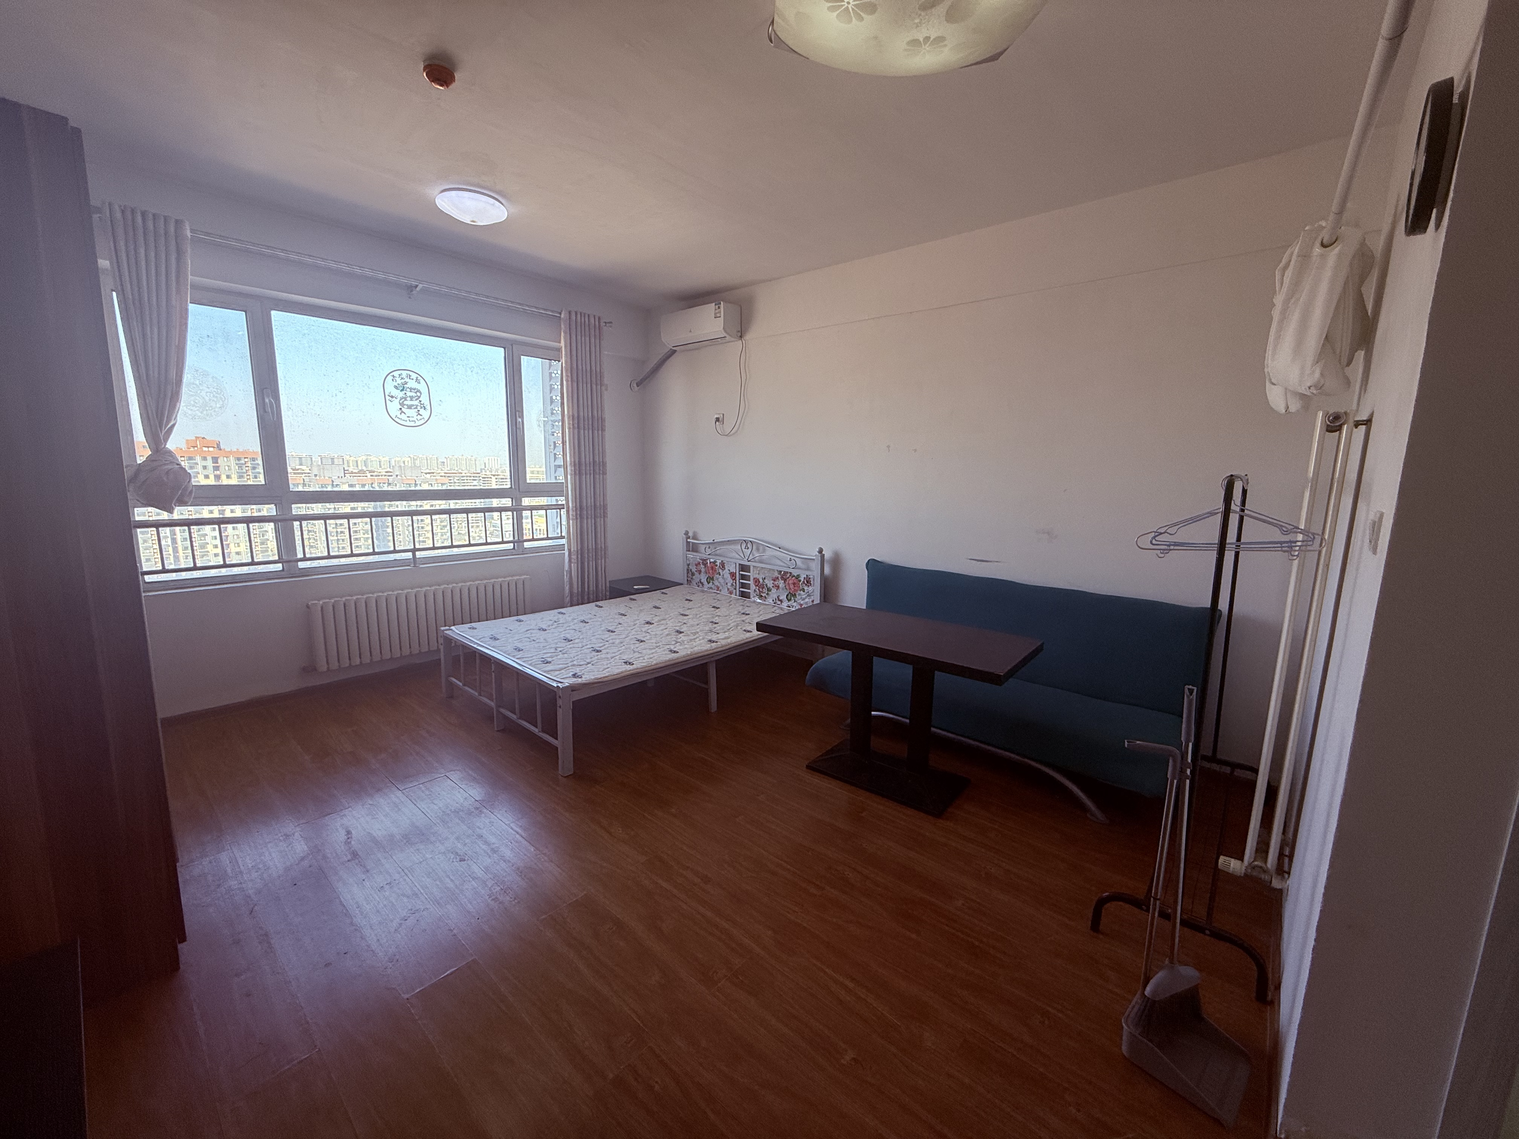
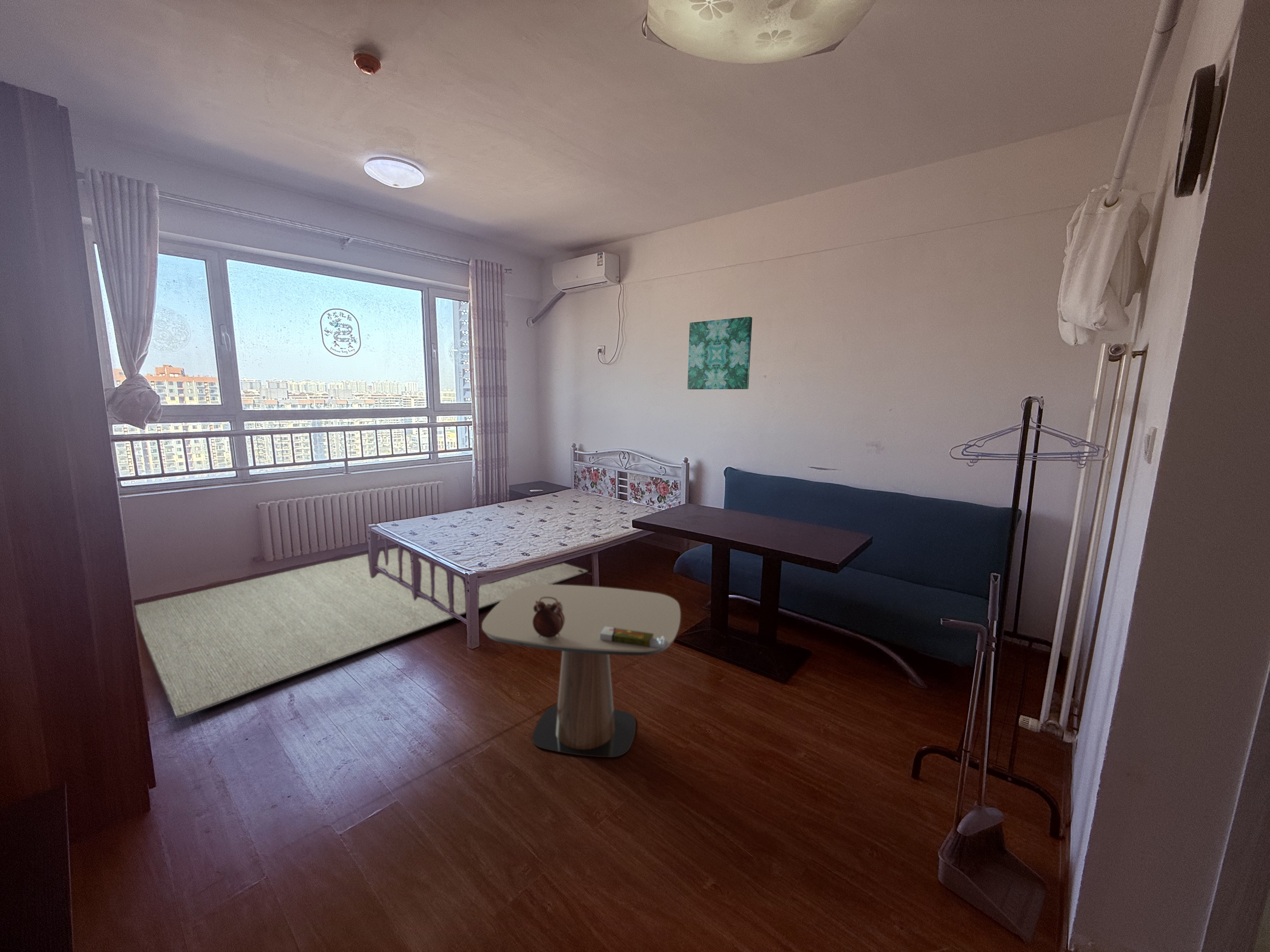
+ matchbox [600,626,667,649]
+ wall art [687,316,752,390]
+ side table [482,584,681,758]
+ rug [135,547,588,718]
+ alarm clock [533,597,565,639]
